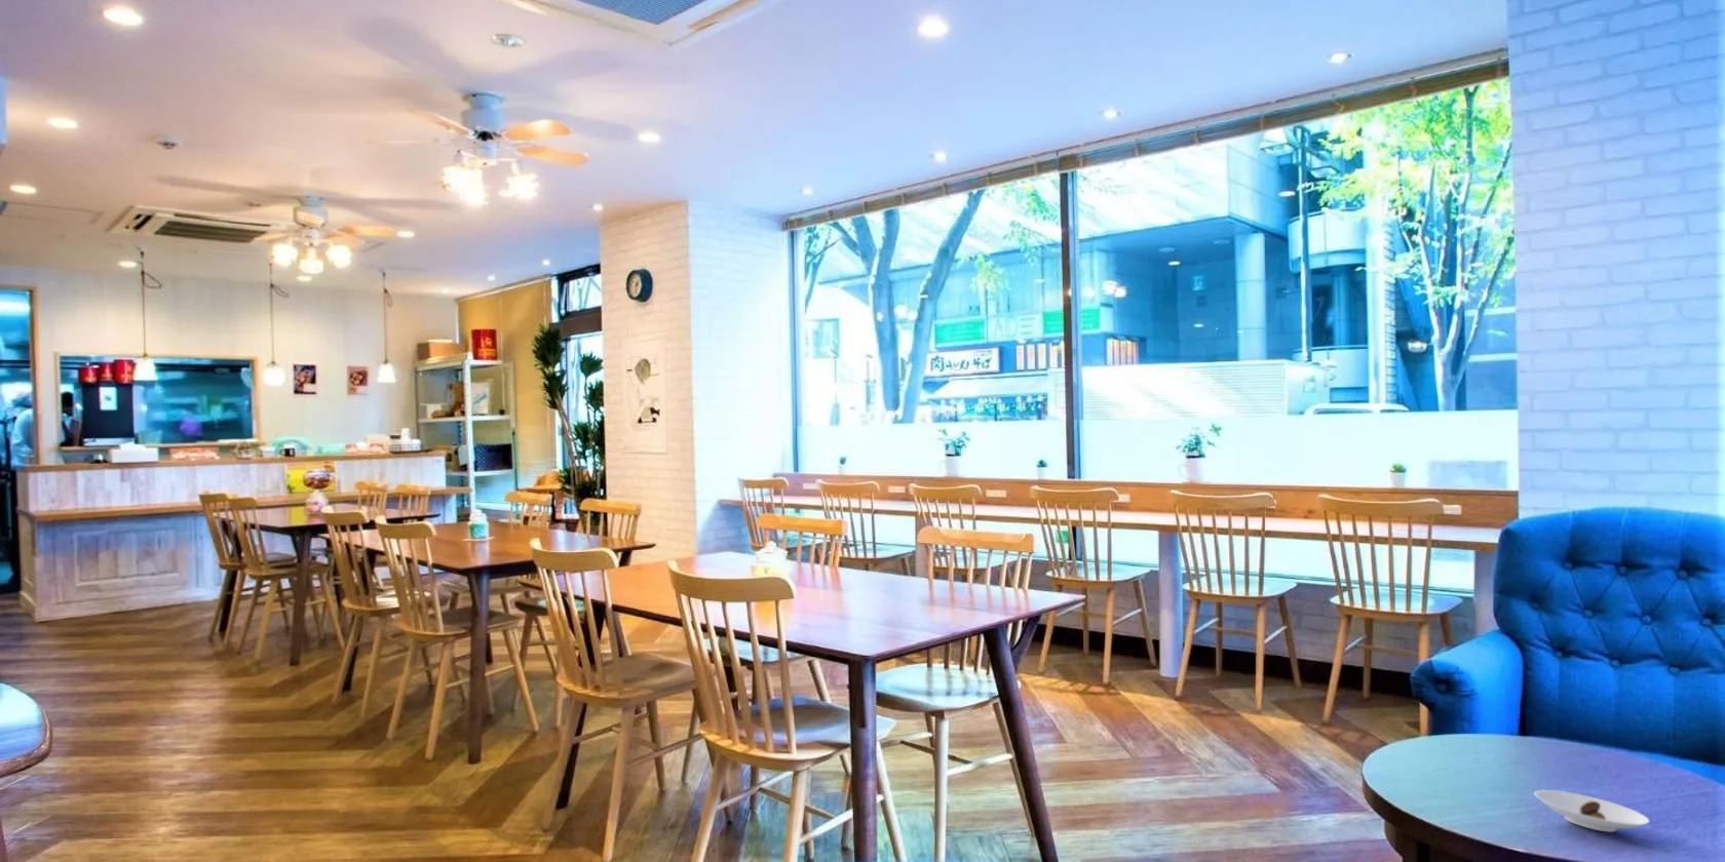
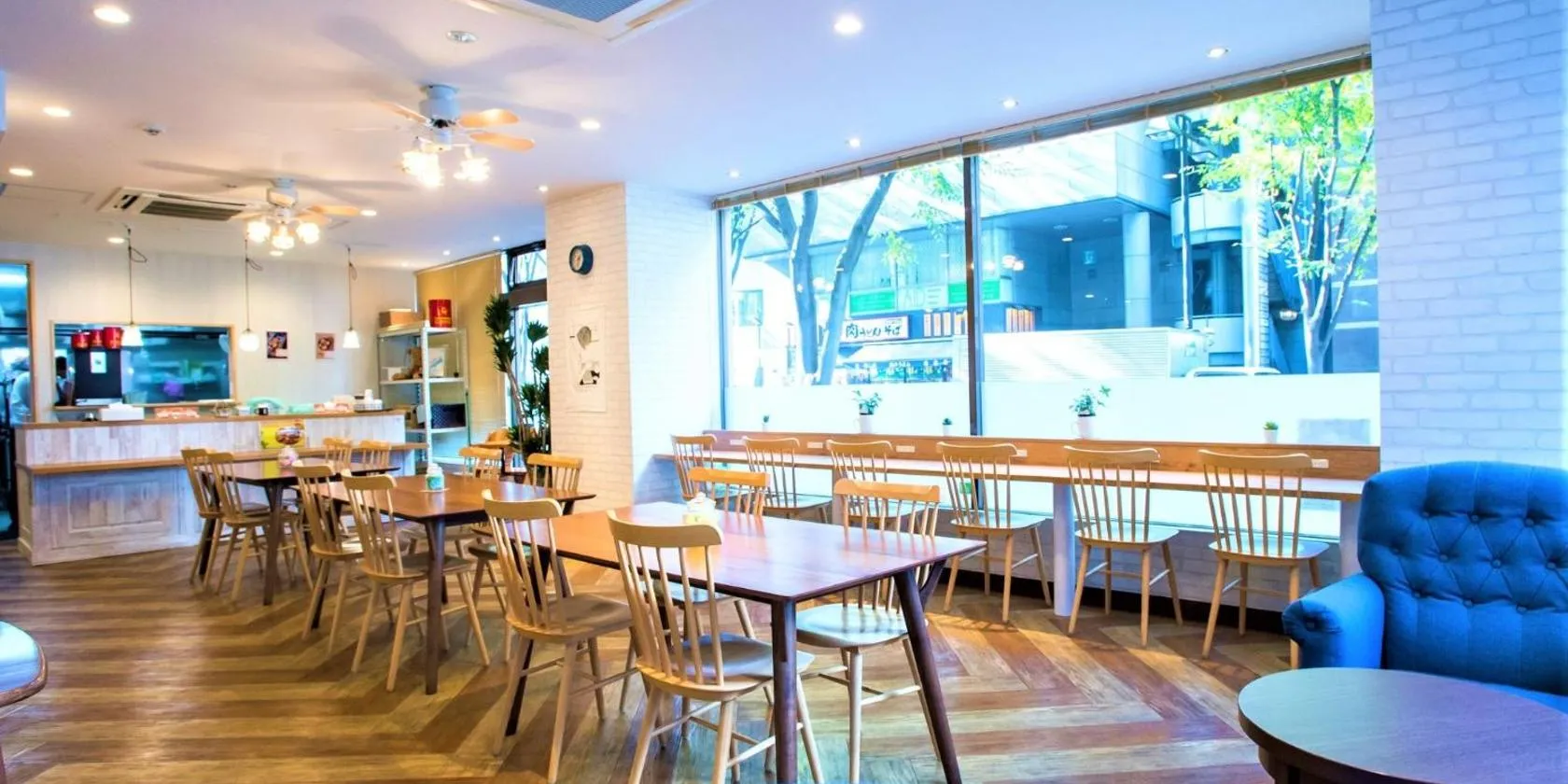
- saucer [1534,789,1650,833]
